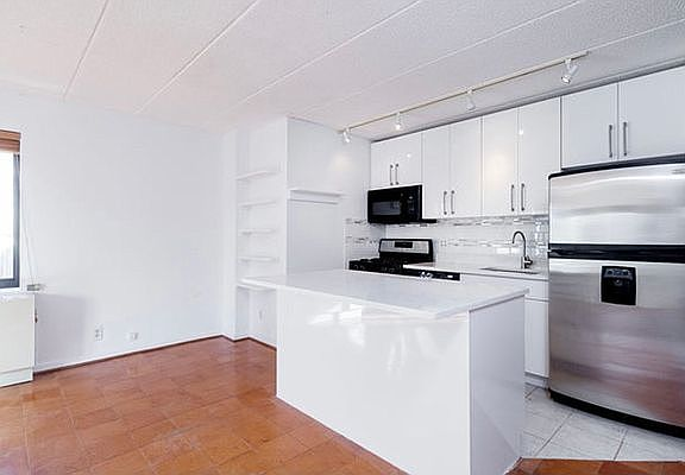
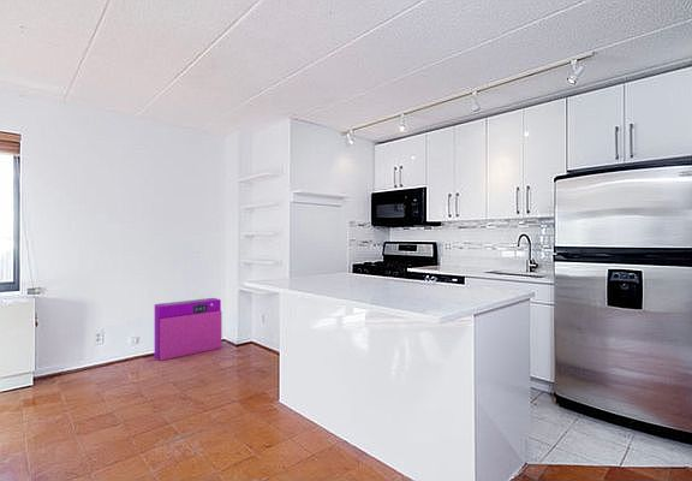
+ air purifier [154,297,223,362]
